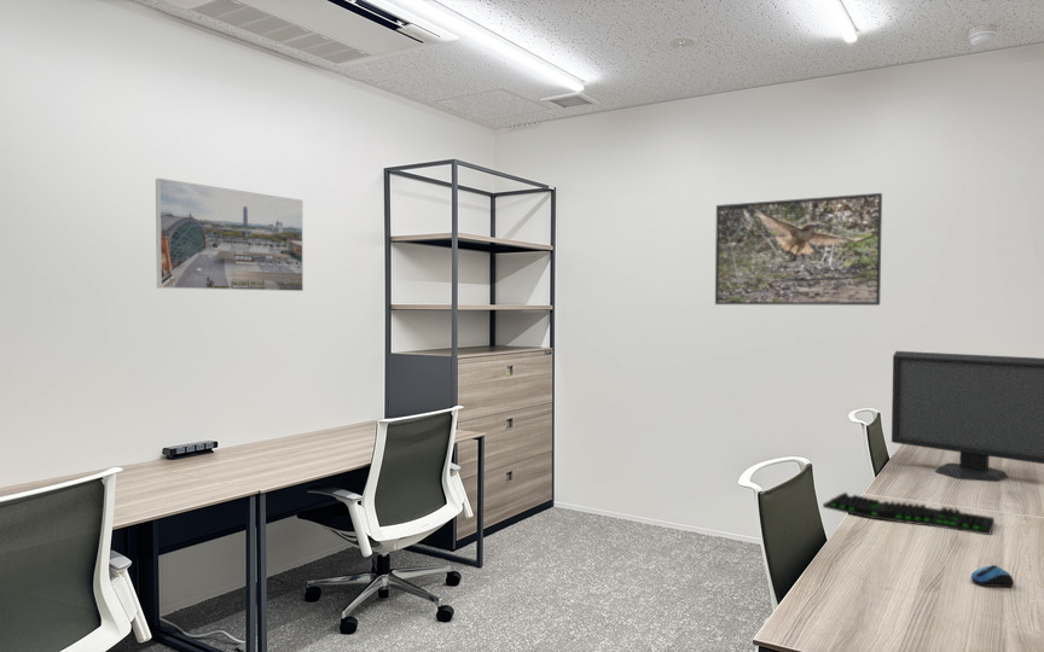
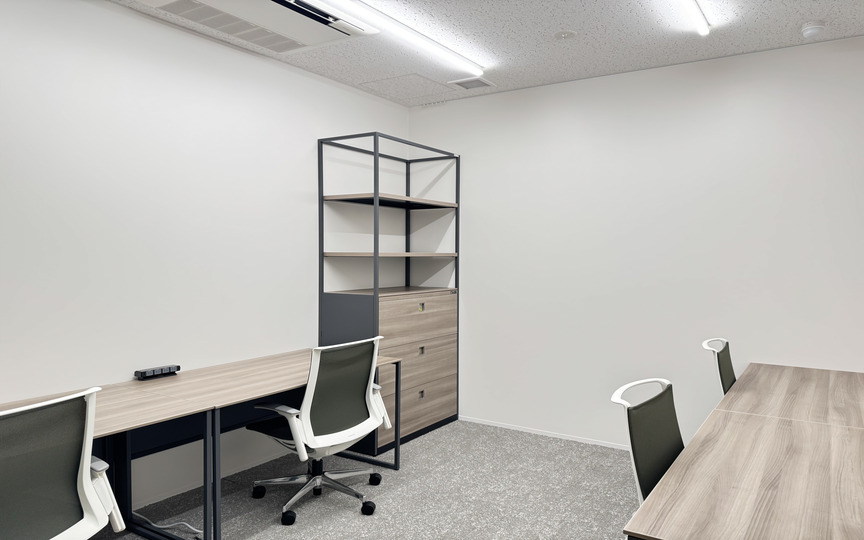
- monitor [891,350,1044,483]
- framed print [714,192,883,307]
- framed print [155,177,304,292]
- keyboard [822,491,996,536]
- computer mouse [970,564,1015,588]
